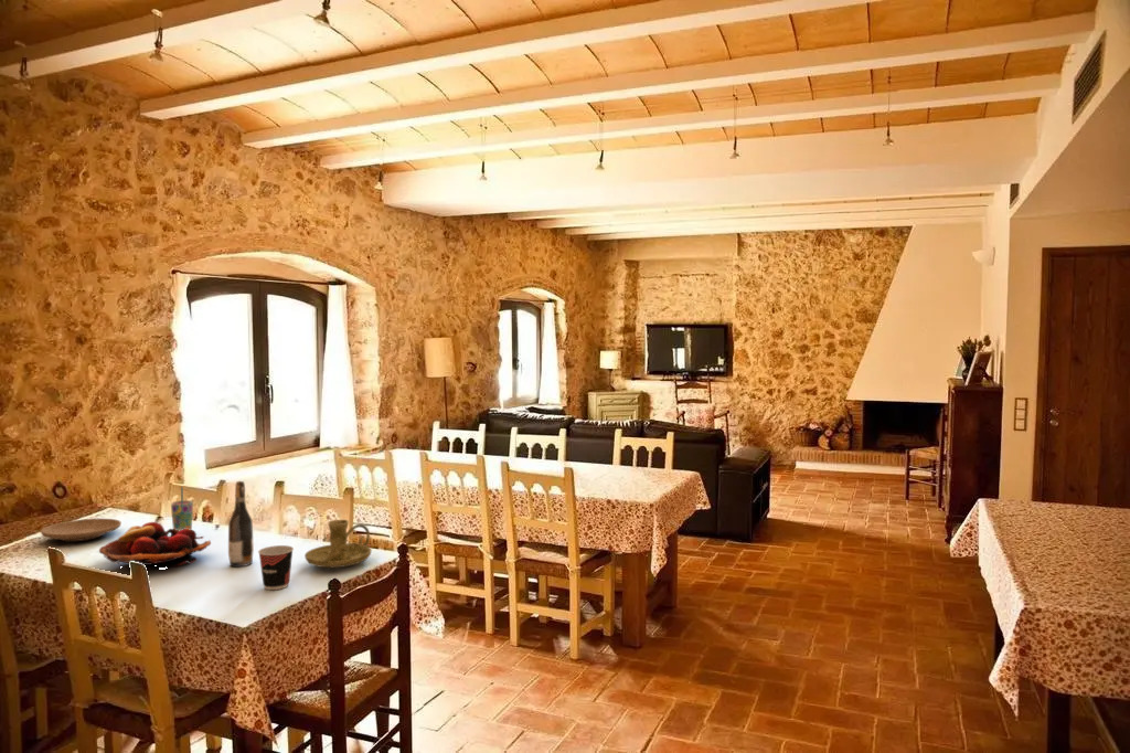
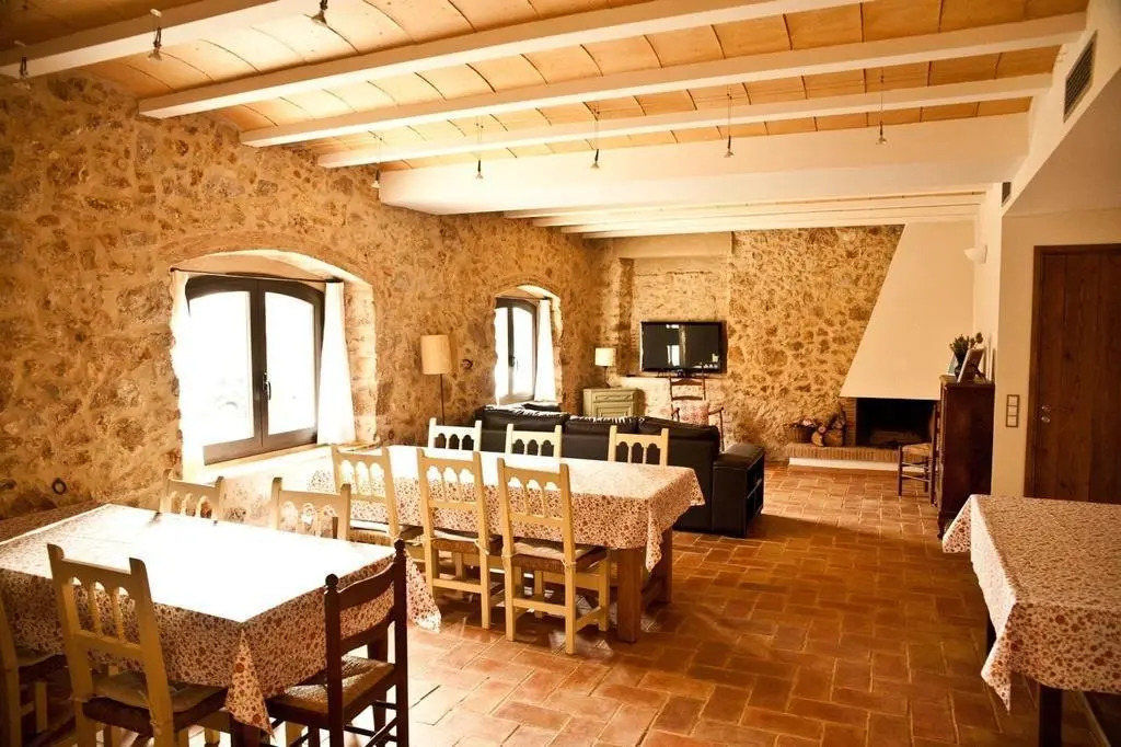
- plate [40,518,122,542]
- candle holder [303,519,373,569]
- fruit basket [98,521,212,571]
- cup [170,486,194,531]
- wine bottle [227,480,255,568]
- cup [257,544,295,591]
